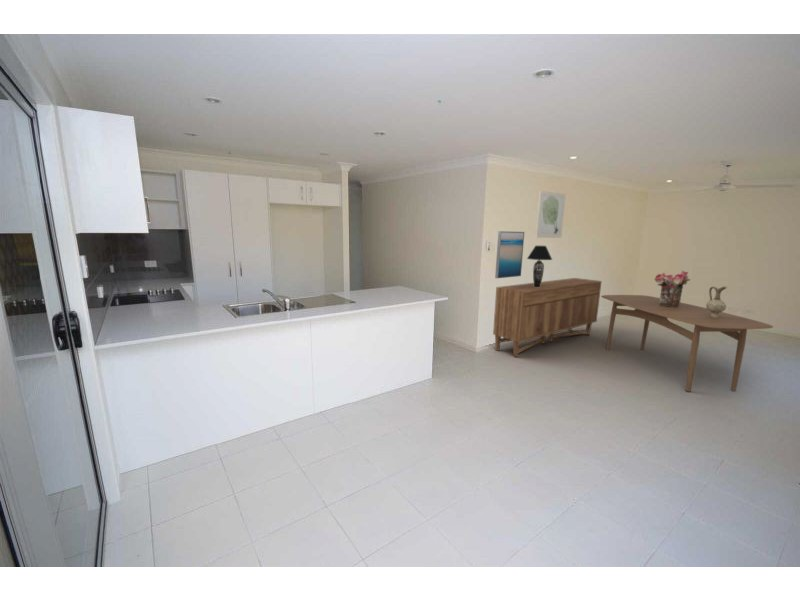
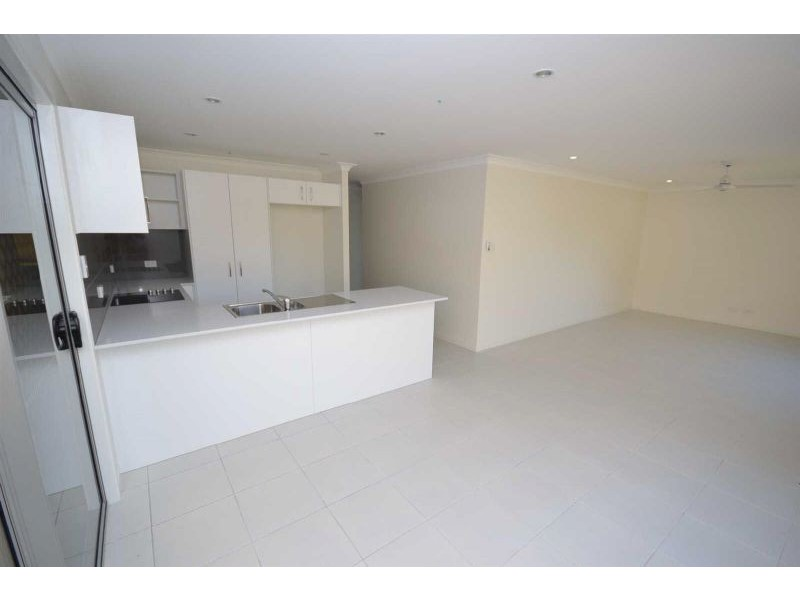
- table lamp [526,245,553,287]
- wall art [494,230,525,279]
- sideboard [492,277,603,358]
- dining table [600,294,774,393]
- bouquet [653,270,692,307]
- ceramic jug [705,285,728,318]
- wall art [535,190,567,239]
